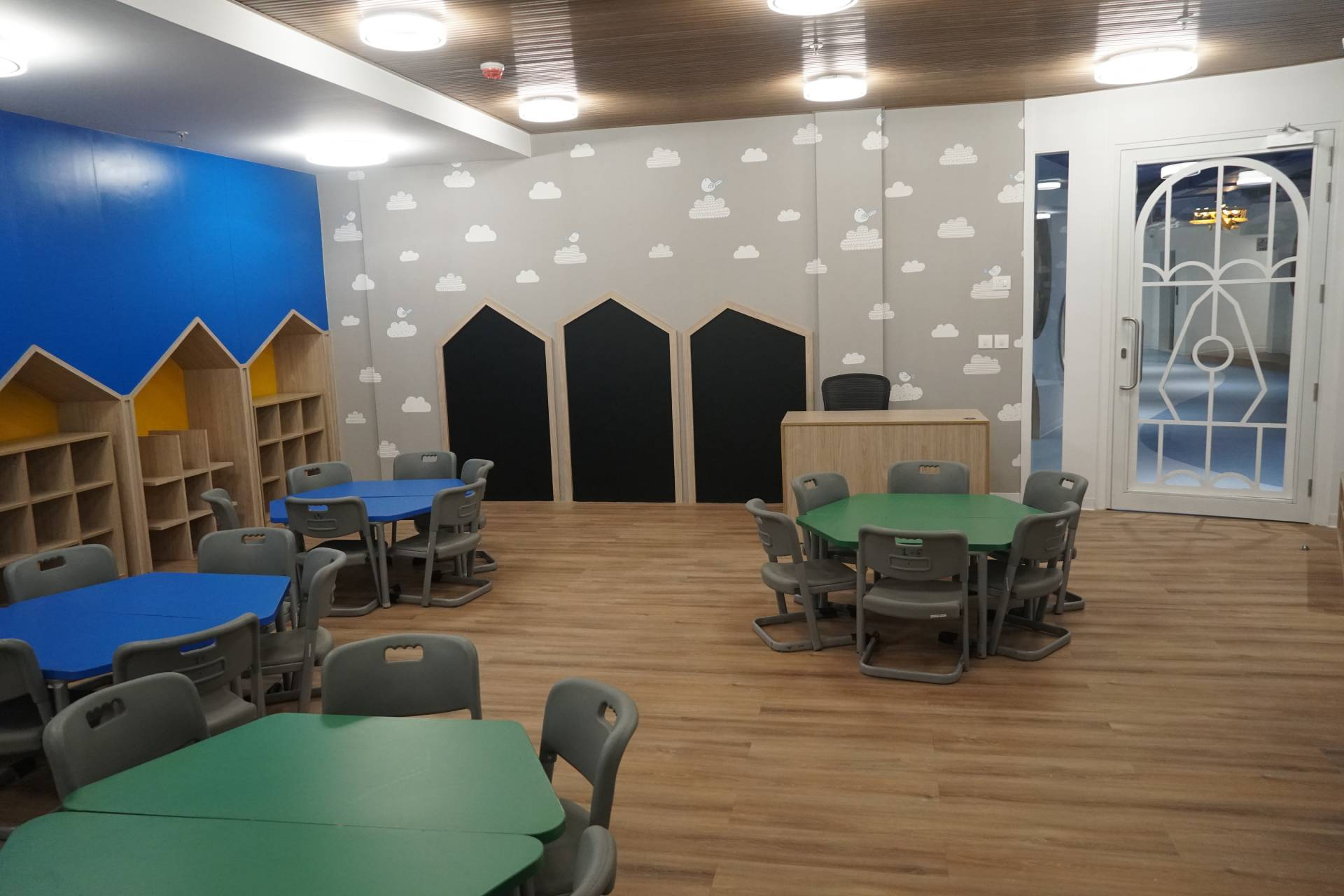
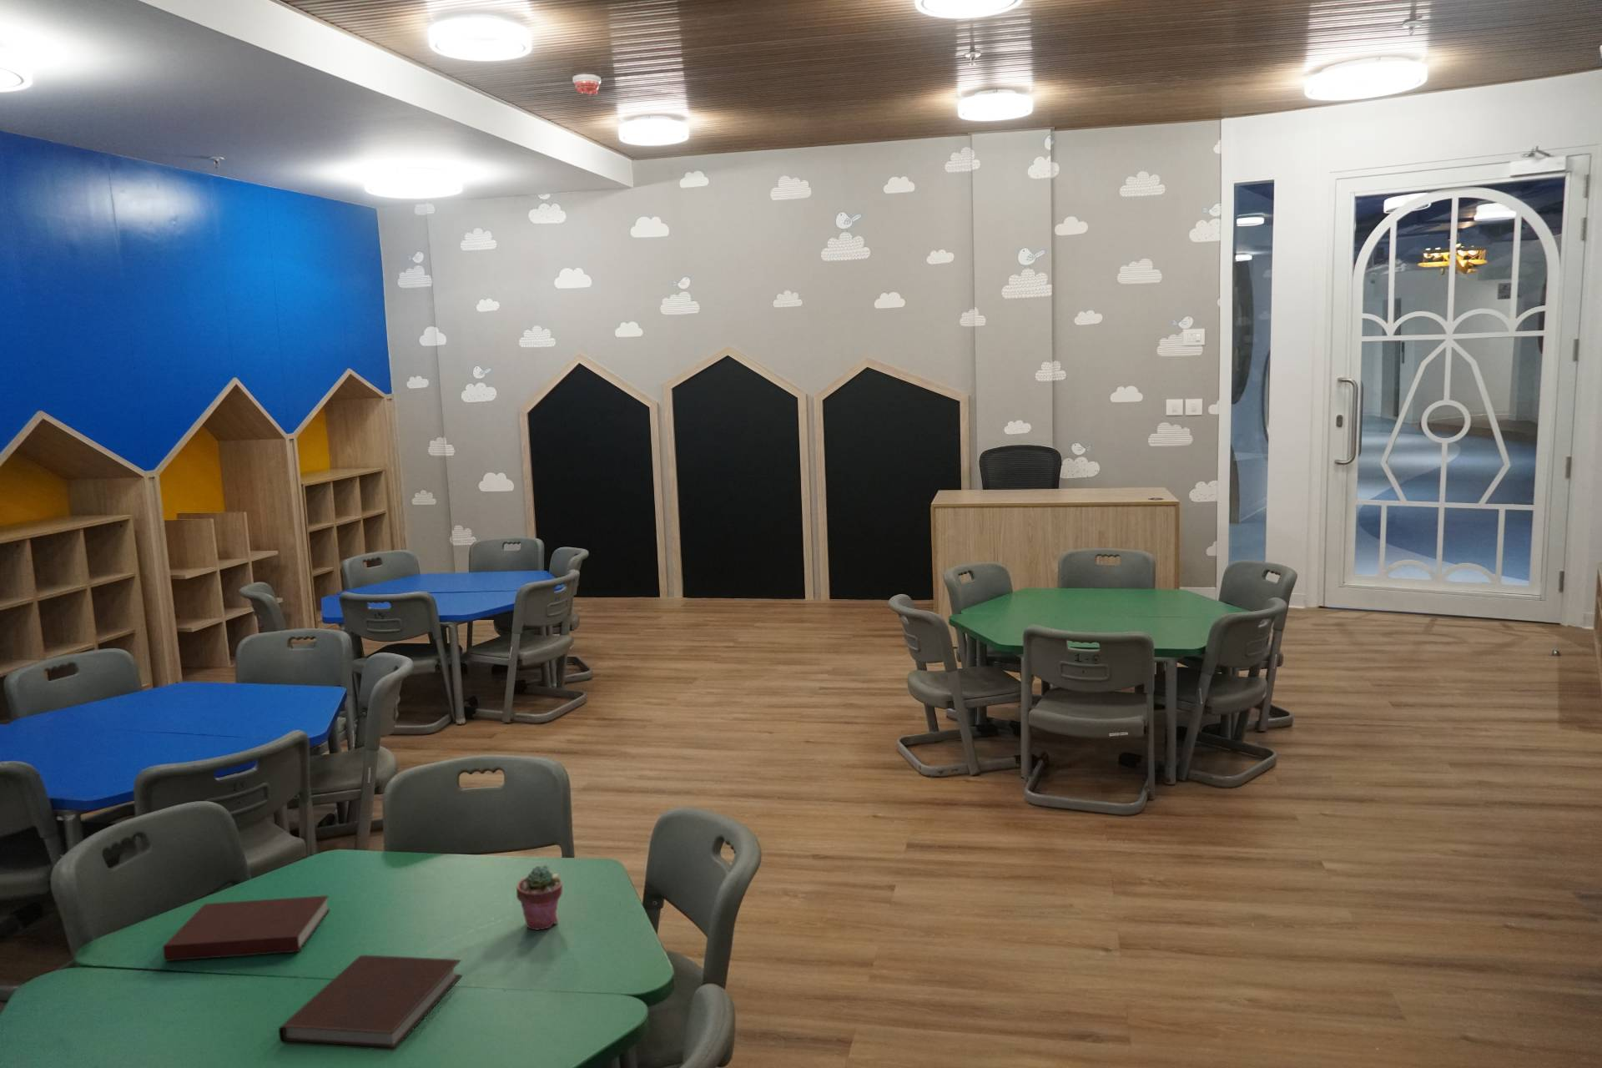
+ potted succulent [516,864,563,930]
+ notebook [162,894,331,962]
+ notebook [278,955,462,1051]
